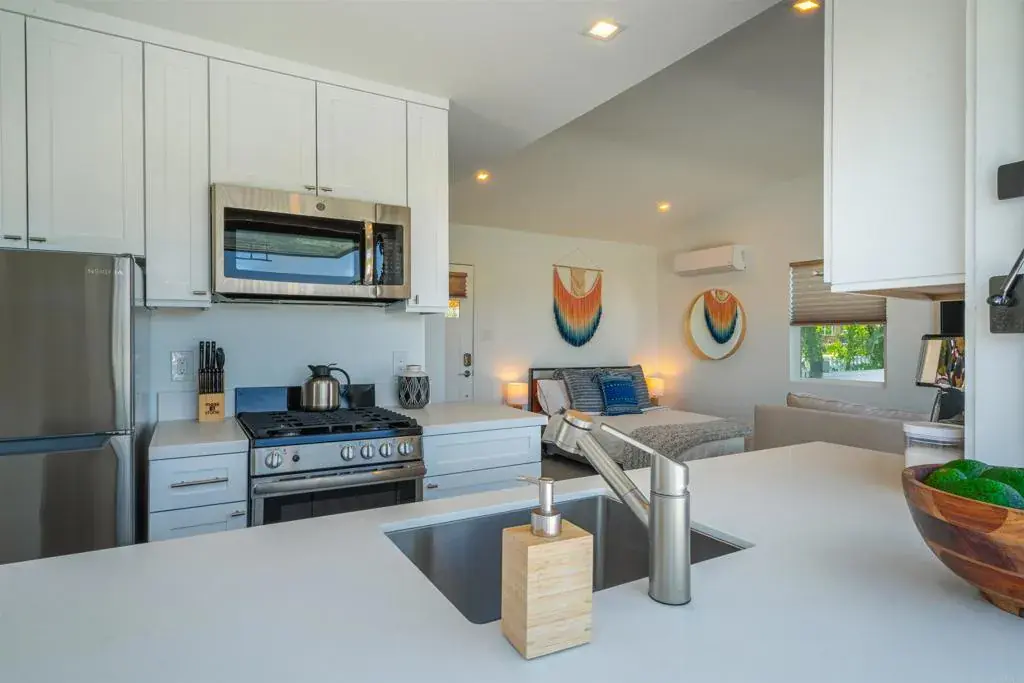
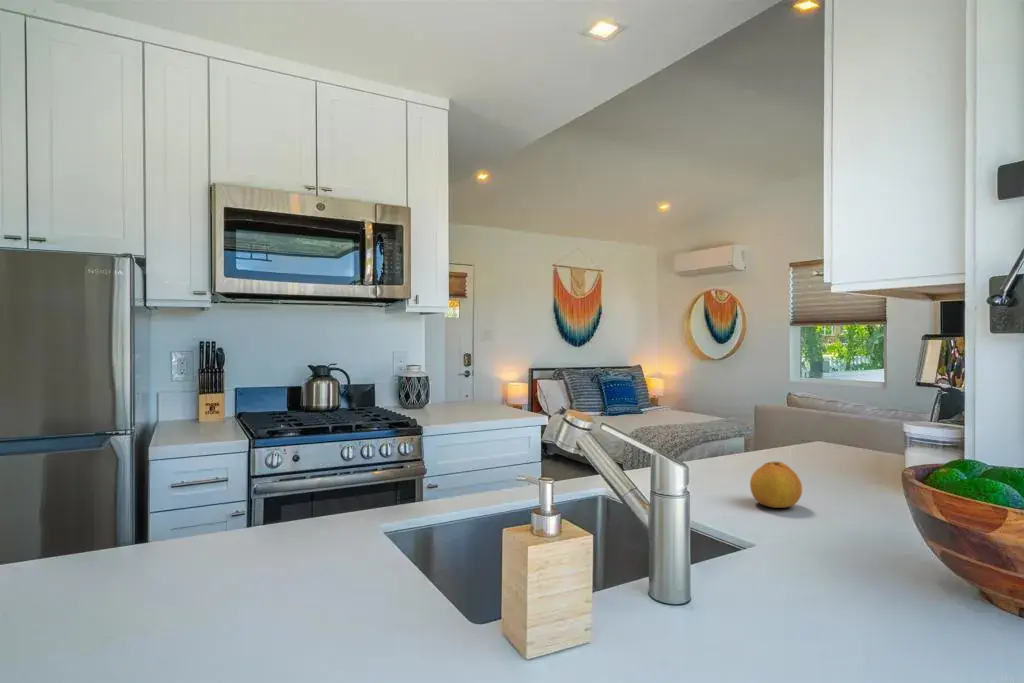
+ fruit [749,460,803,509]
